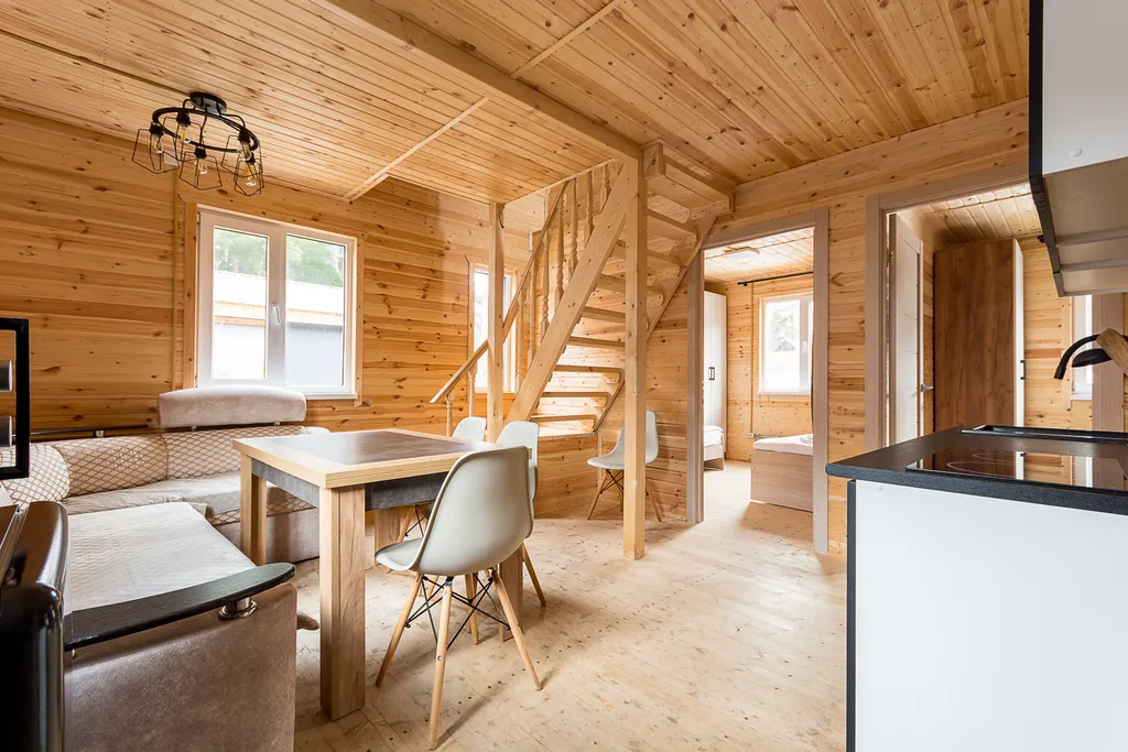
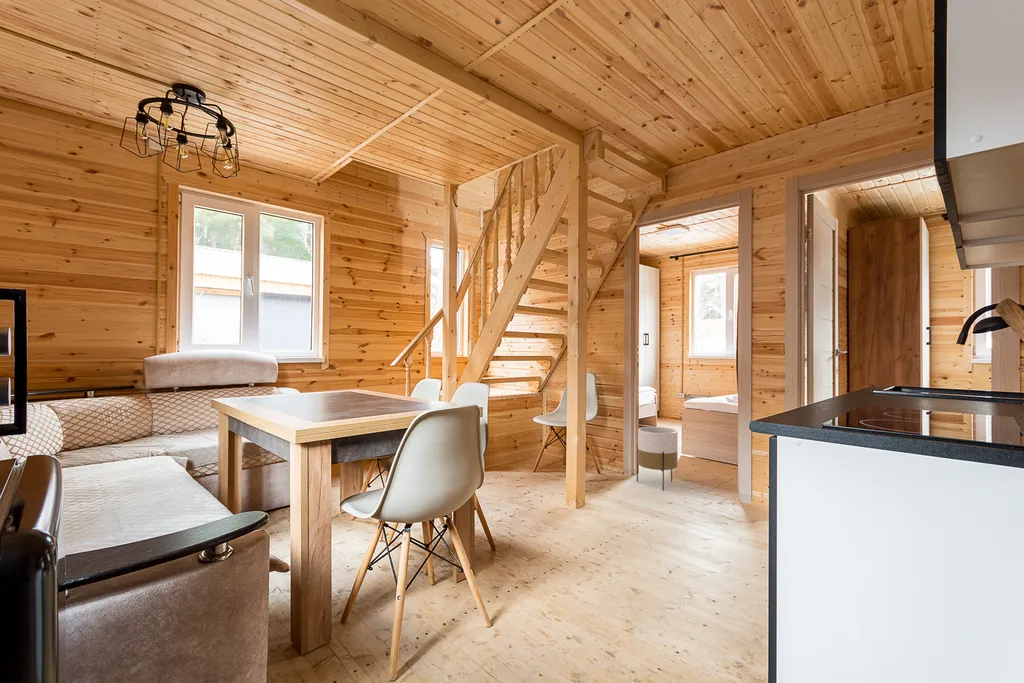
+ planter [636,426,679,492]
